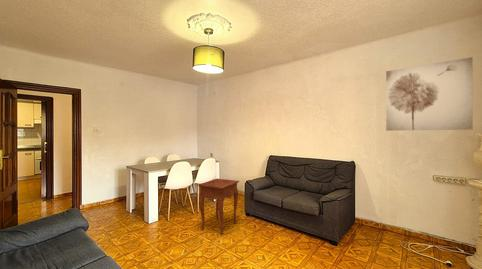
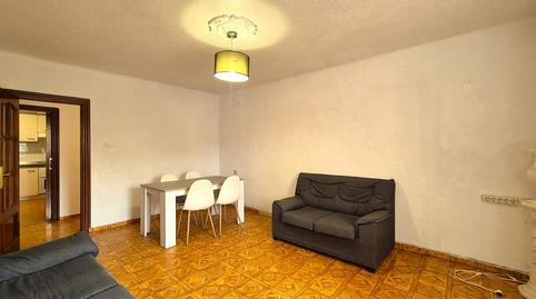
- wall art [385,56,474,132]
- side table [197,178,240,235]
